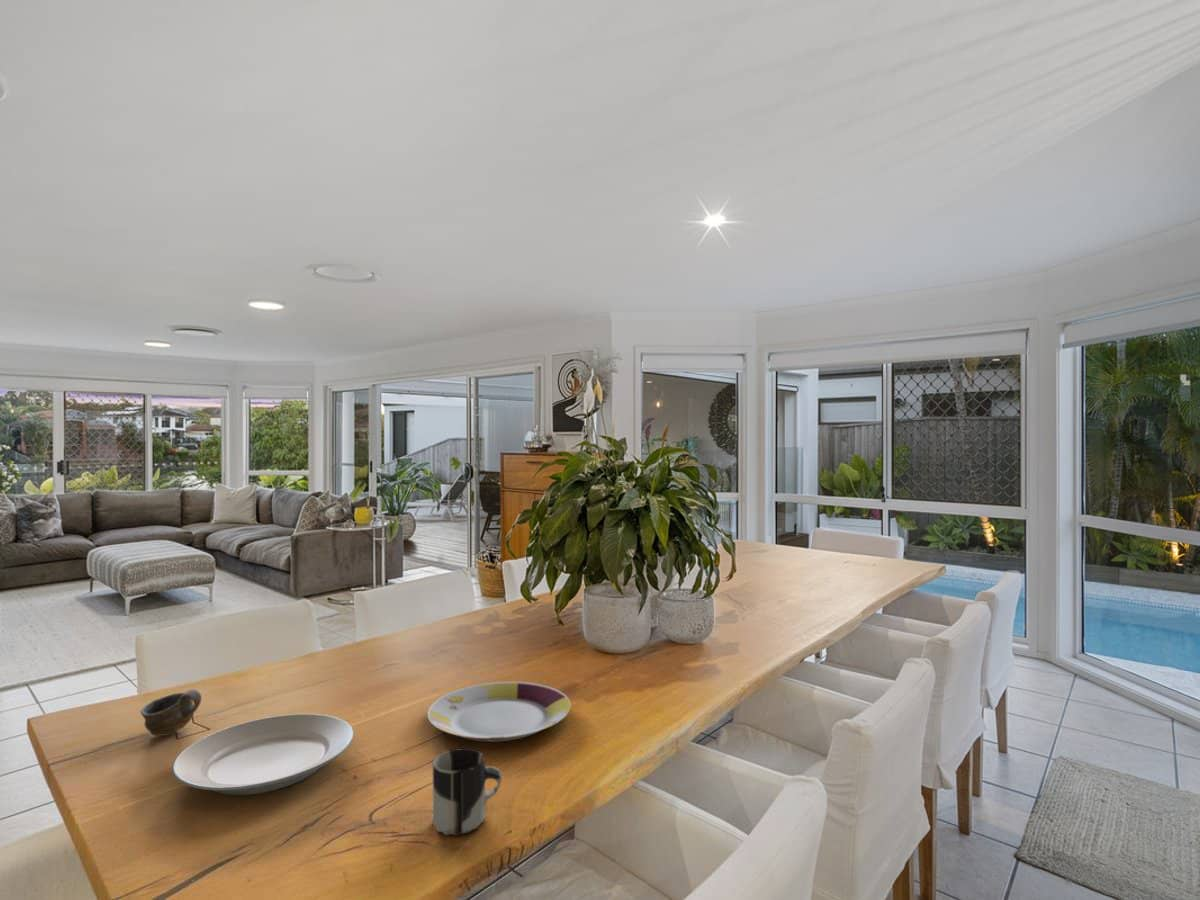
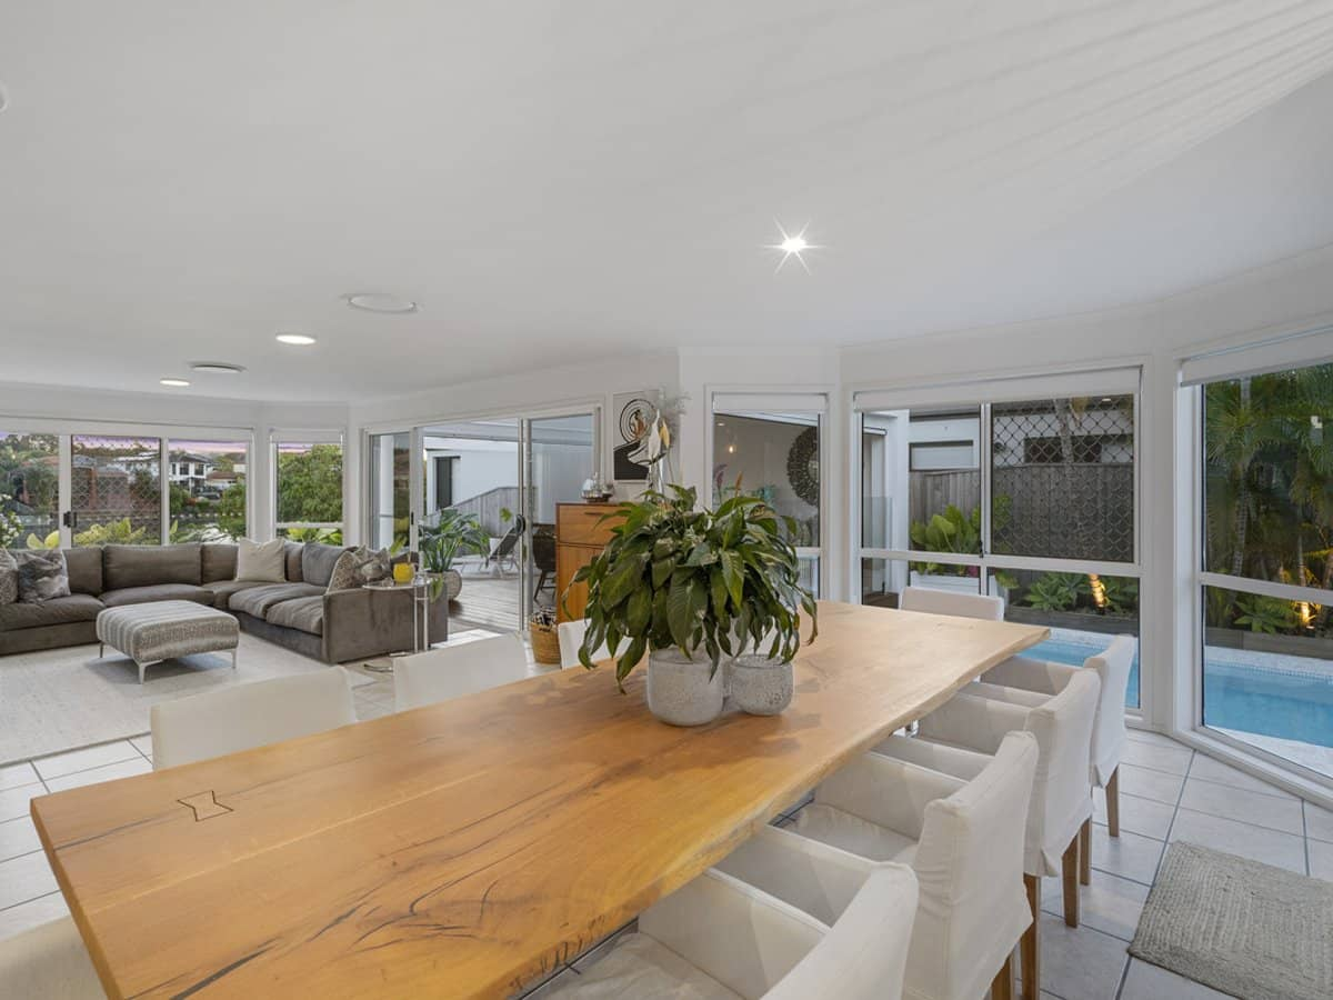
- cup [140,688,202,737]
- plate [172,713,355,796]
- cup [432,747,503,837]
- plate [427,681,572,742]
